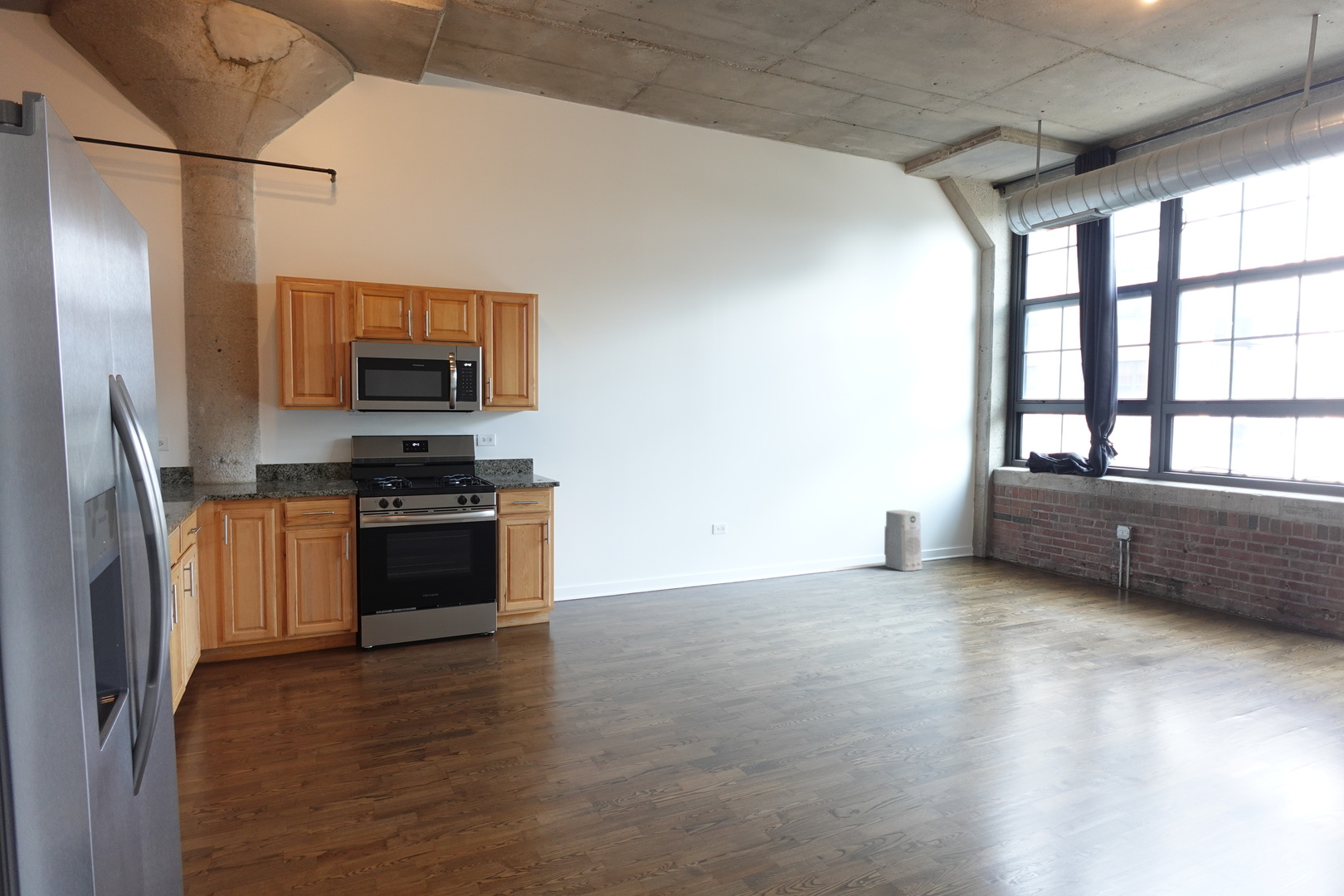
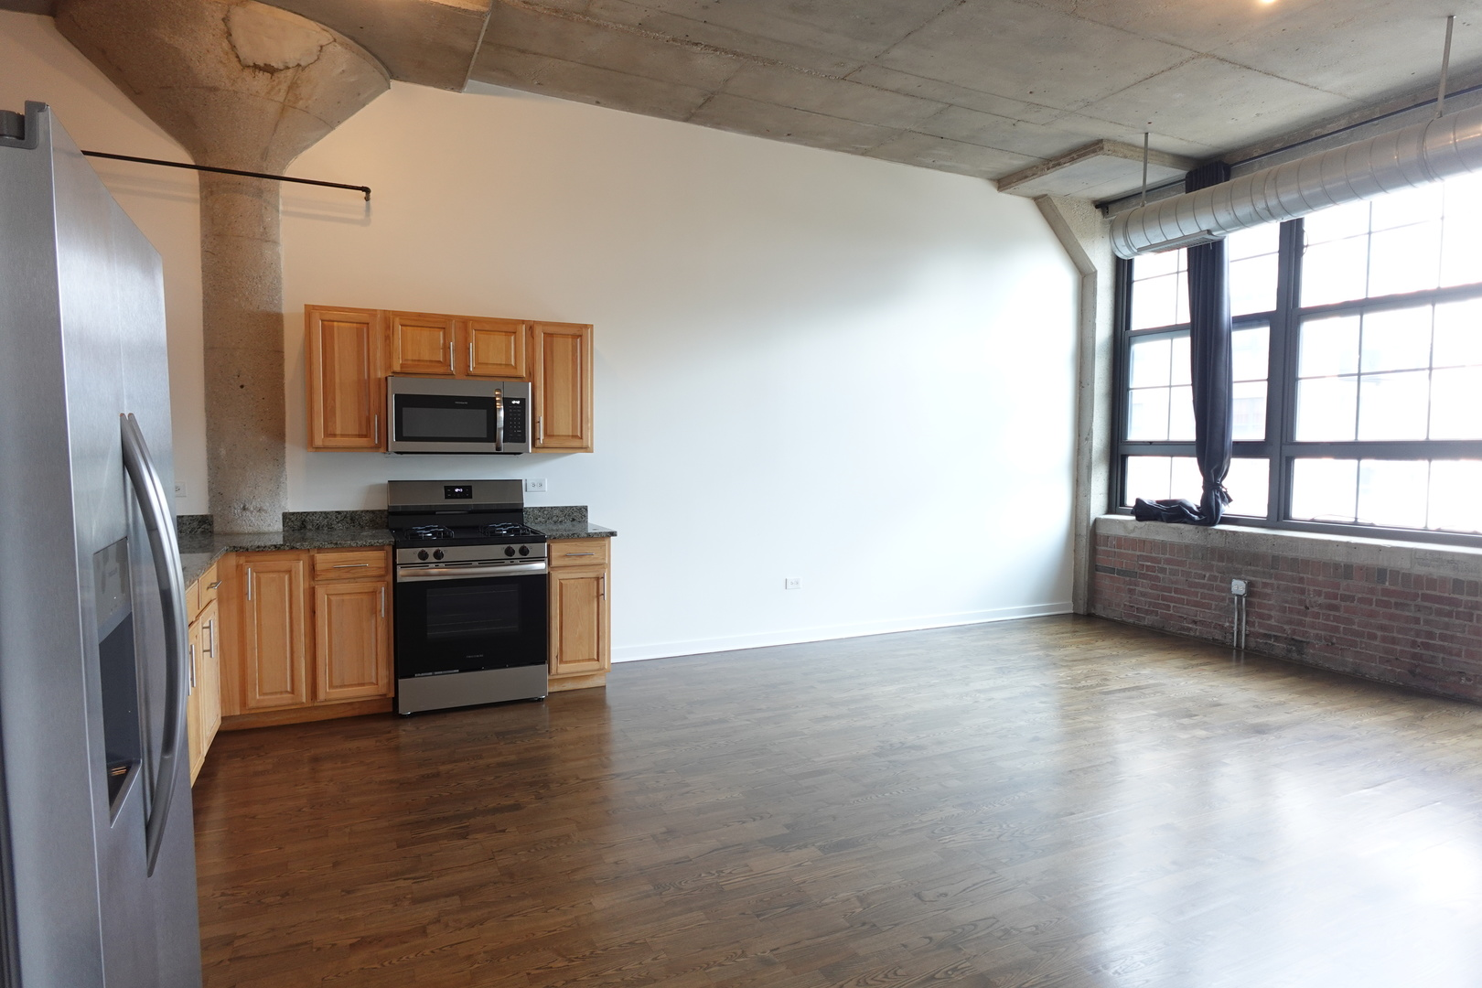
- air purifier [884,509,923,572]
